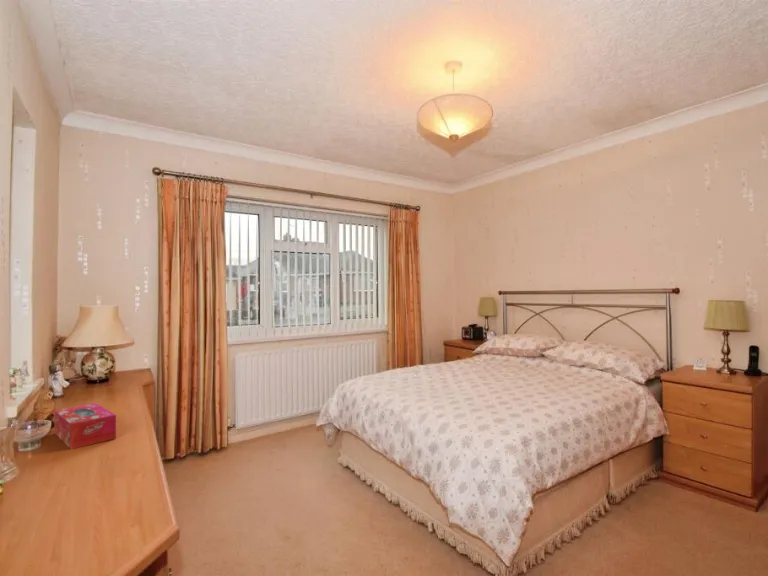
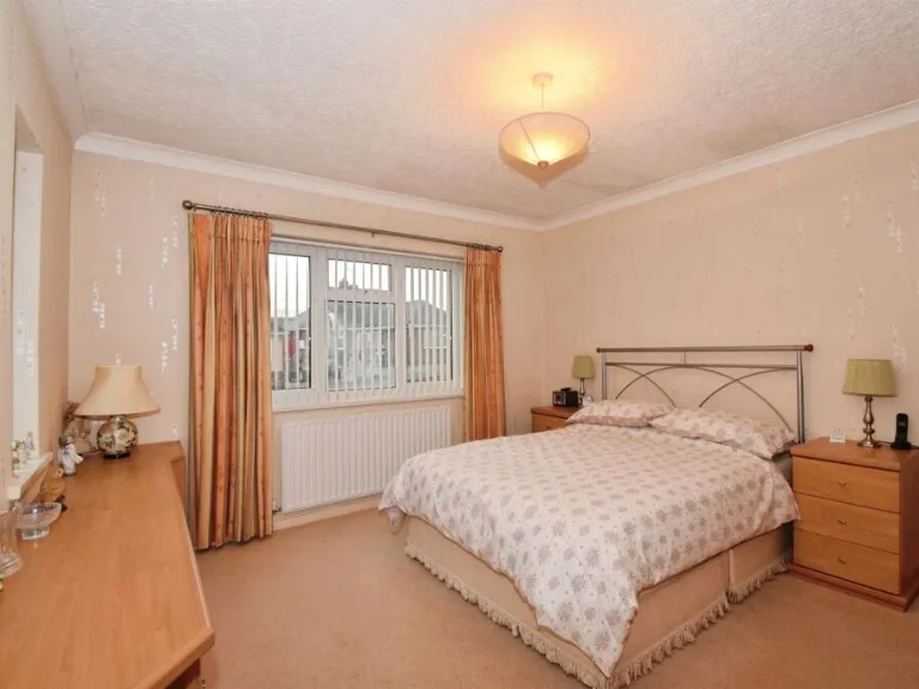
- tissue box [53,402,117,450]
